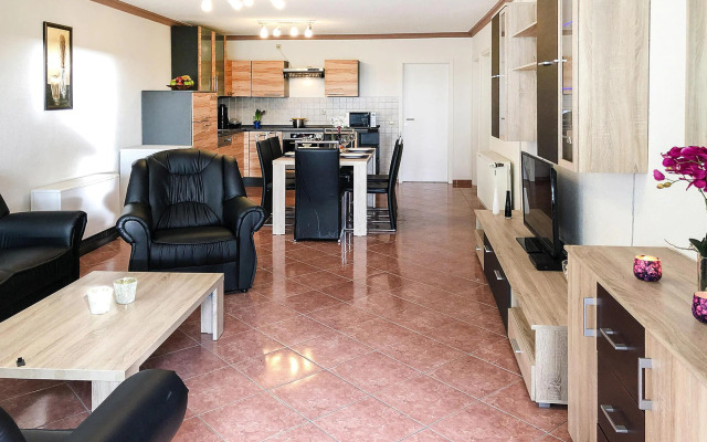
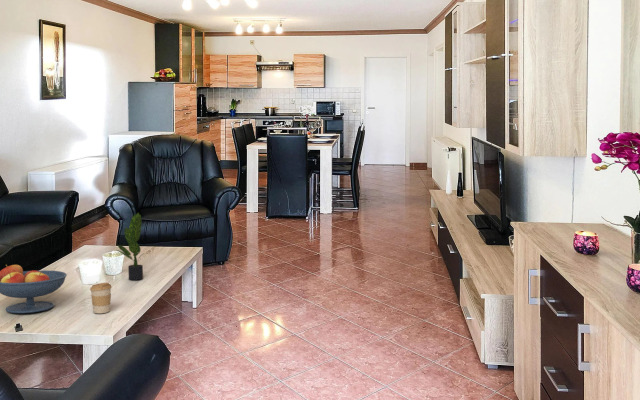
+ fruit bowl [0,264,68,314]
+ potted plant [116,212,152,281]
+ coffee cup [89,282,112,314]
